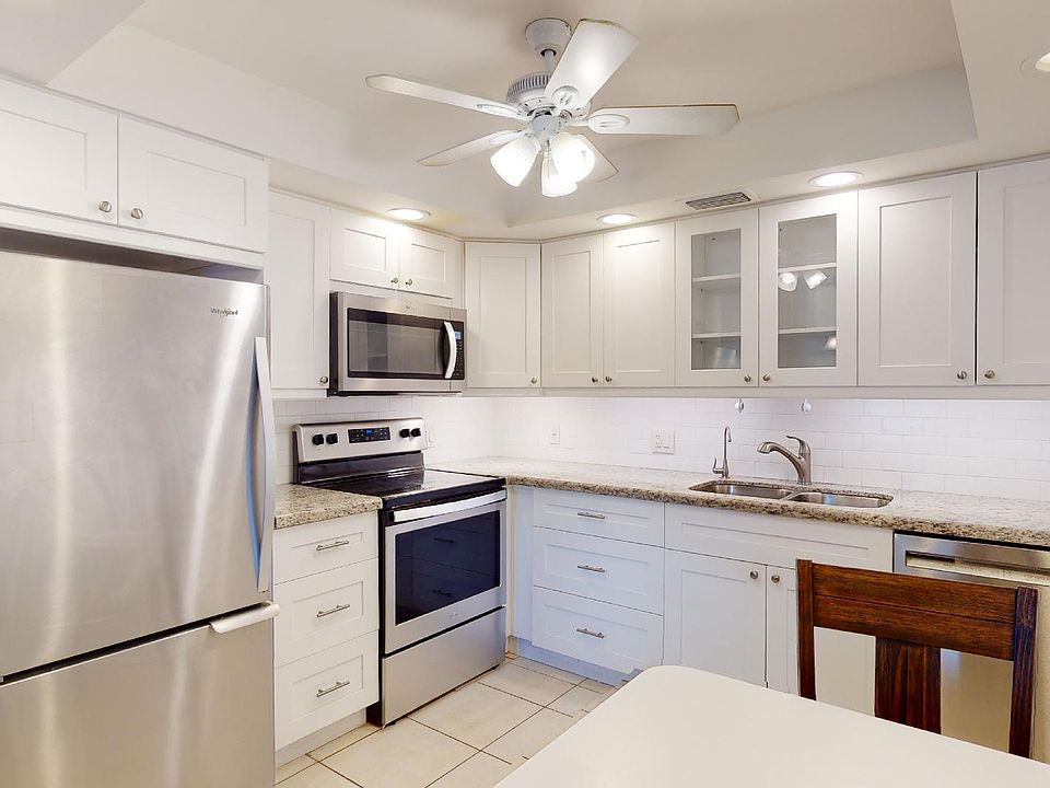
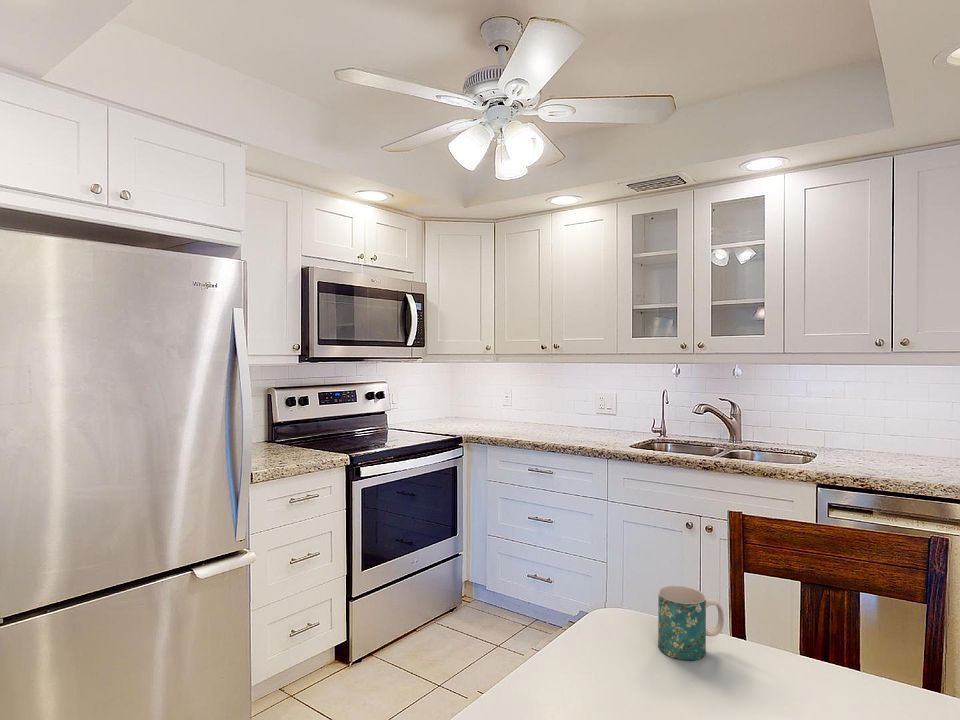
+ mug [657,585,725,661]
